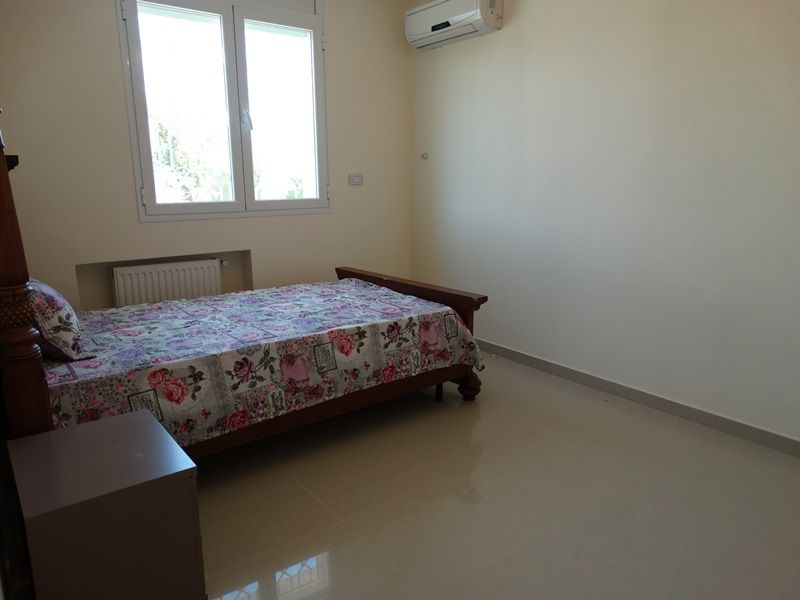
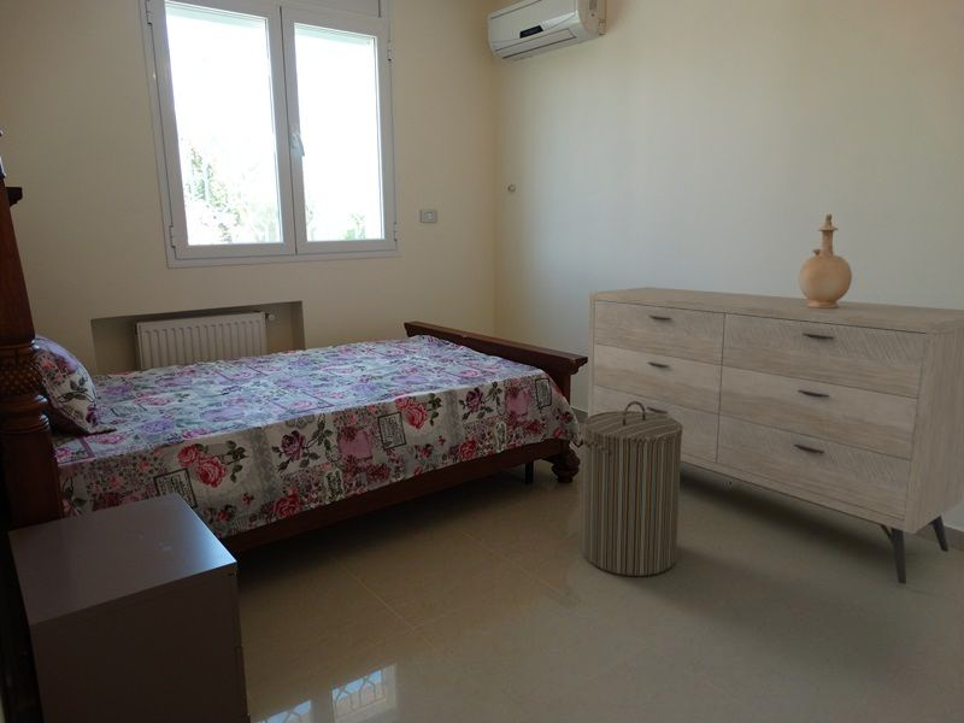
+ vase [798,213,853,308]
+ dresser [587,286,964,586]
+ laundry hamper [581,401,683,577]
